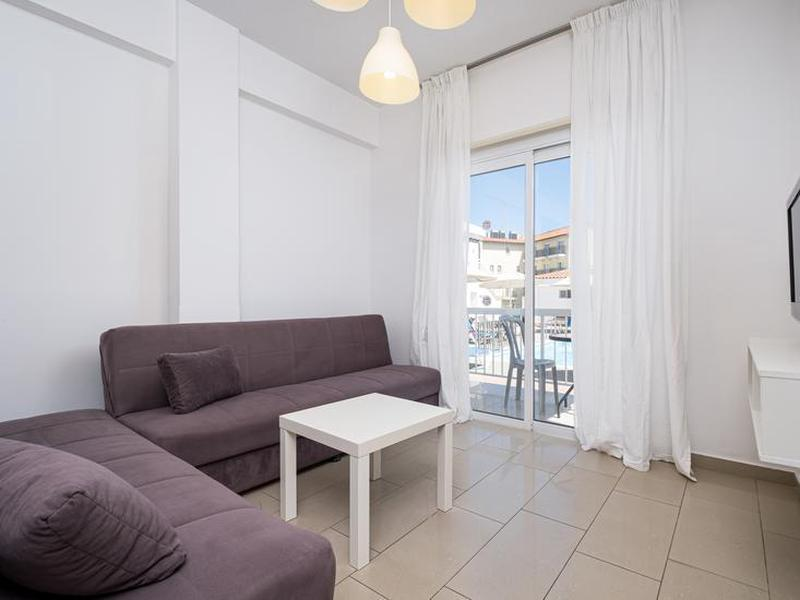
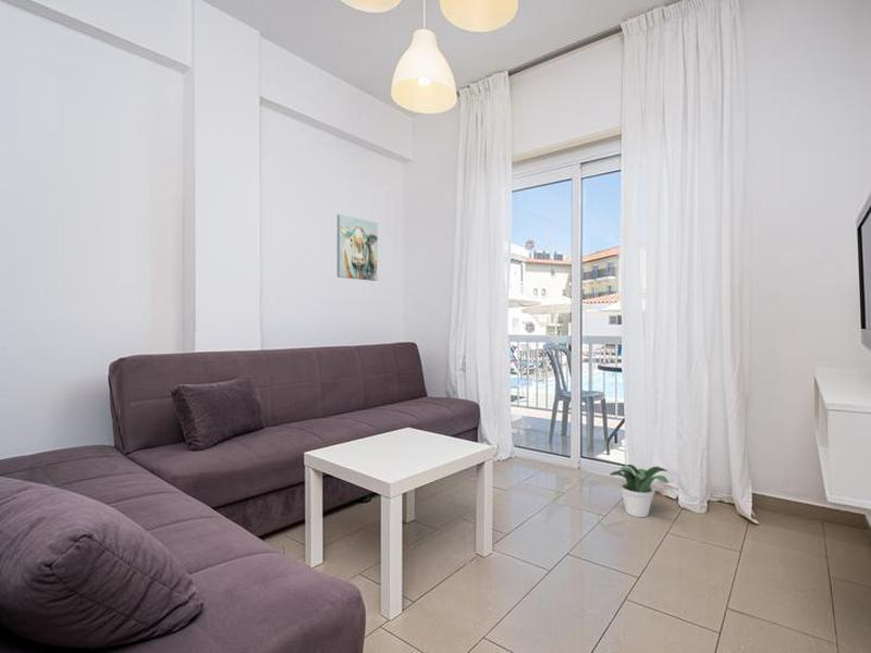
+ wall art [336,213,379,282]
+ potted plant [609,464,670,518]
